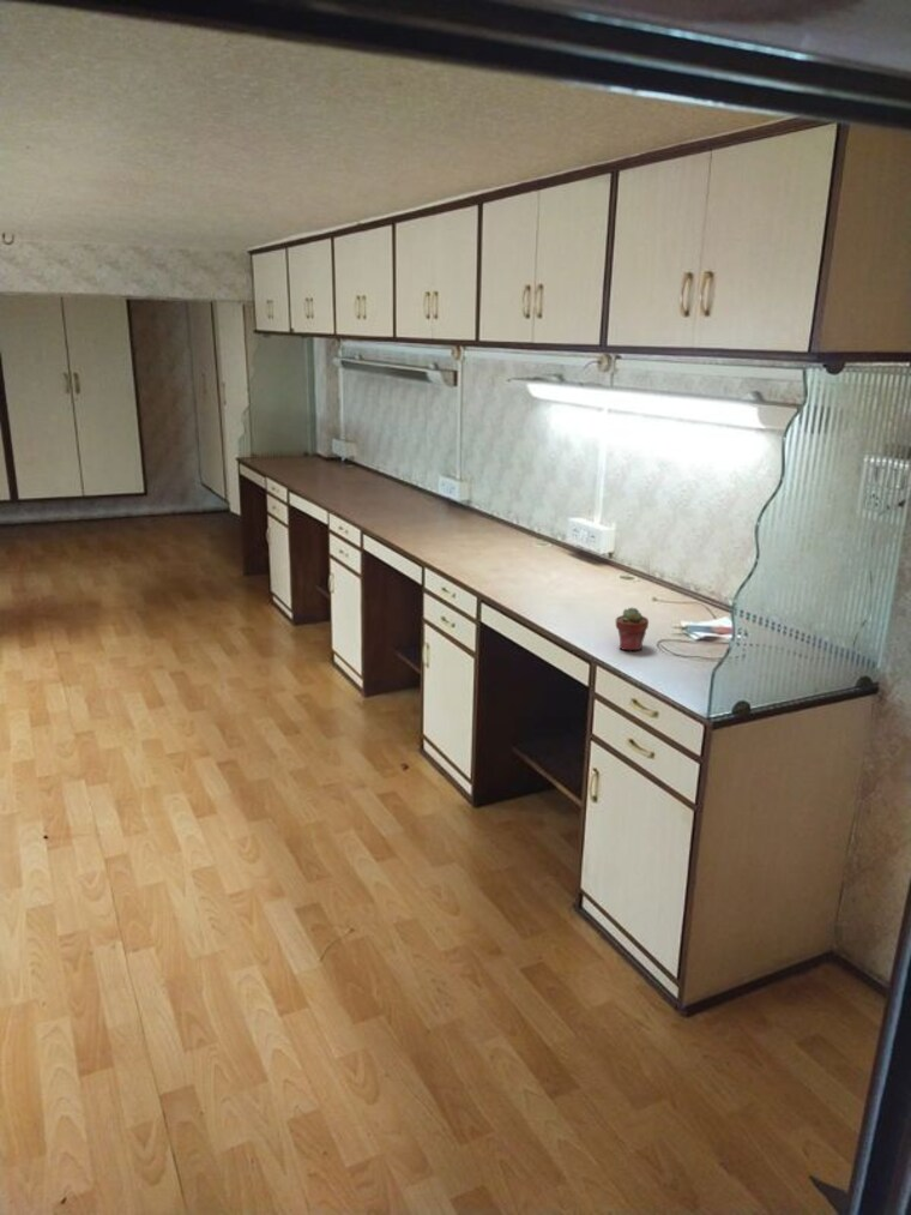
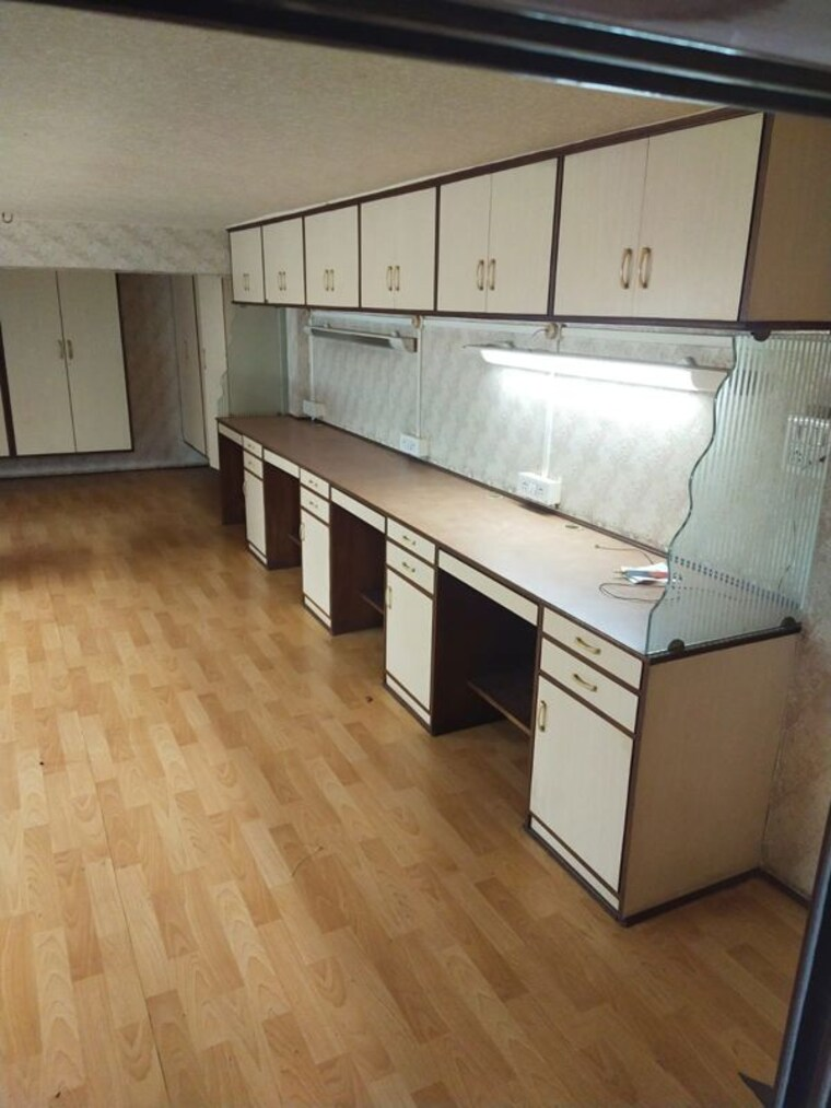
- potted succulent [615,606,650,651]
